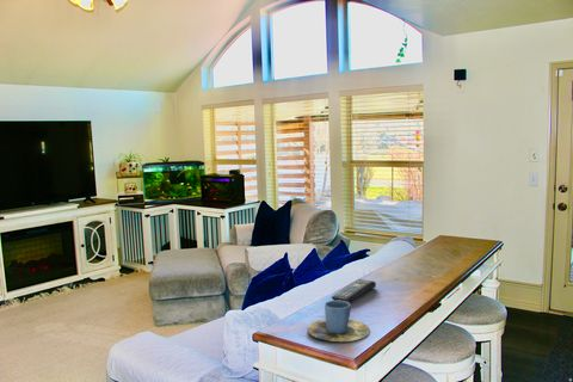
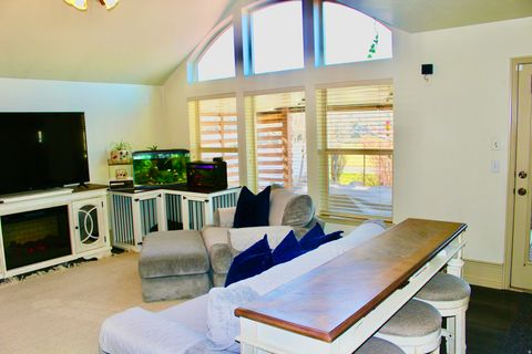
- cup [307,300,371,343]
- remote control [331,278,377,303]
